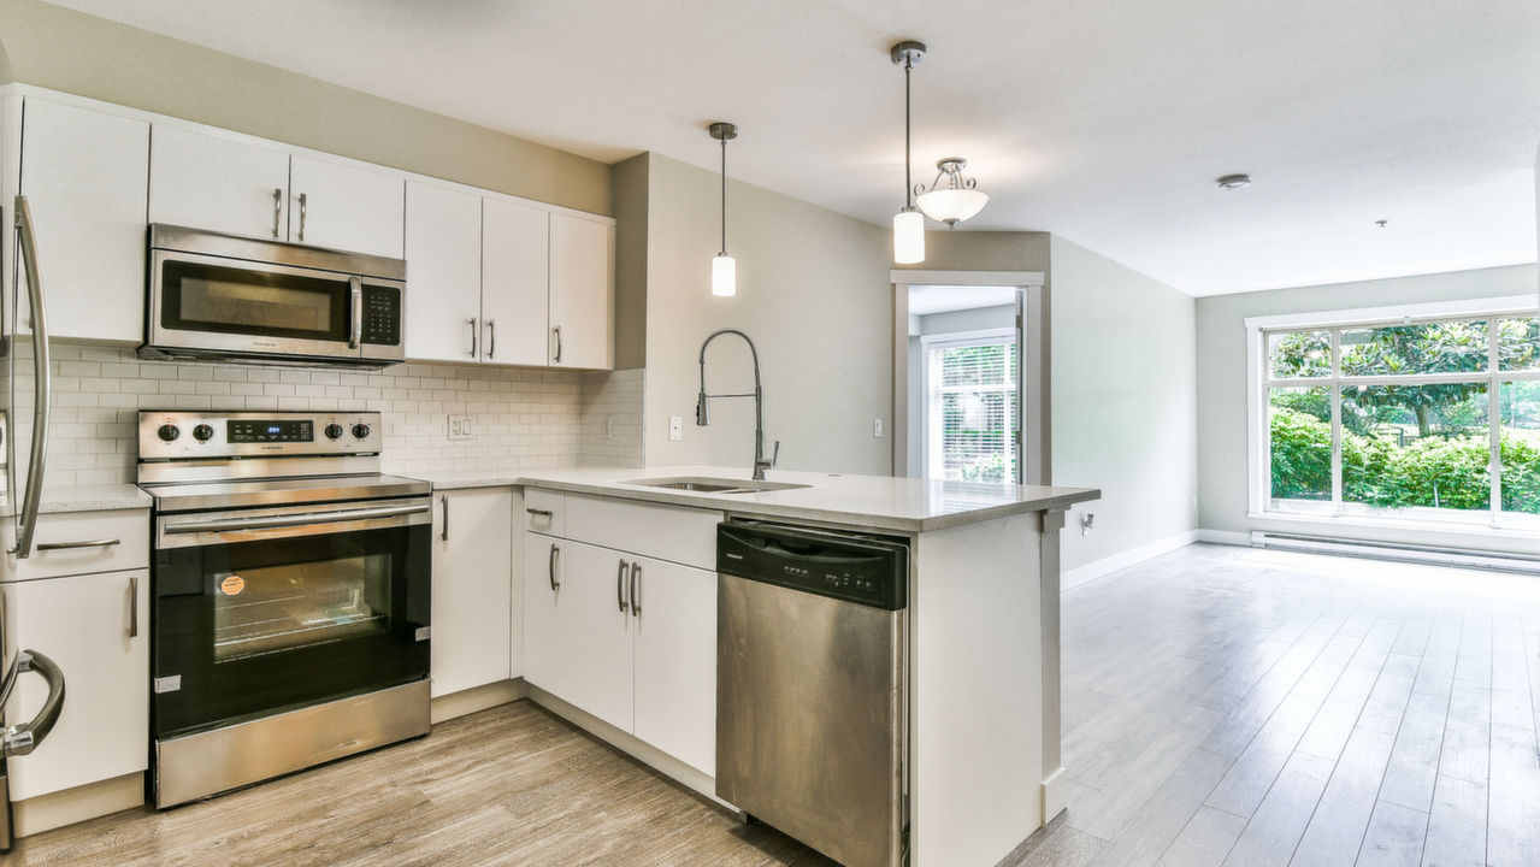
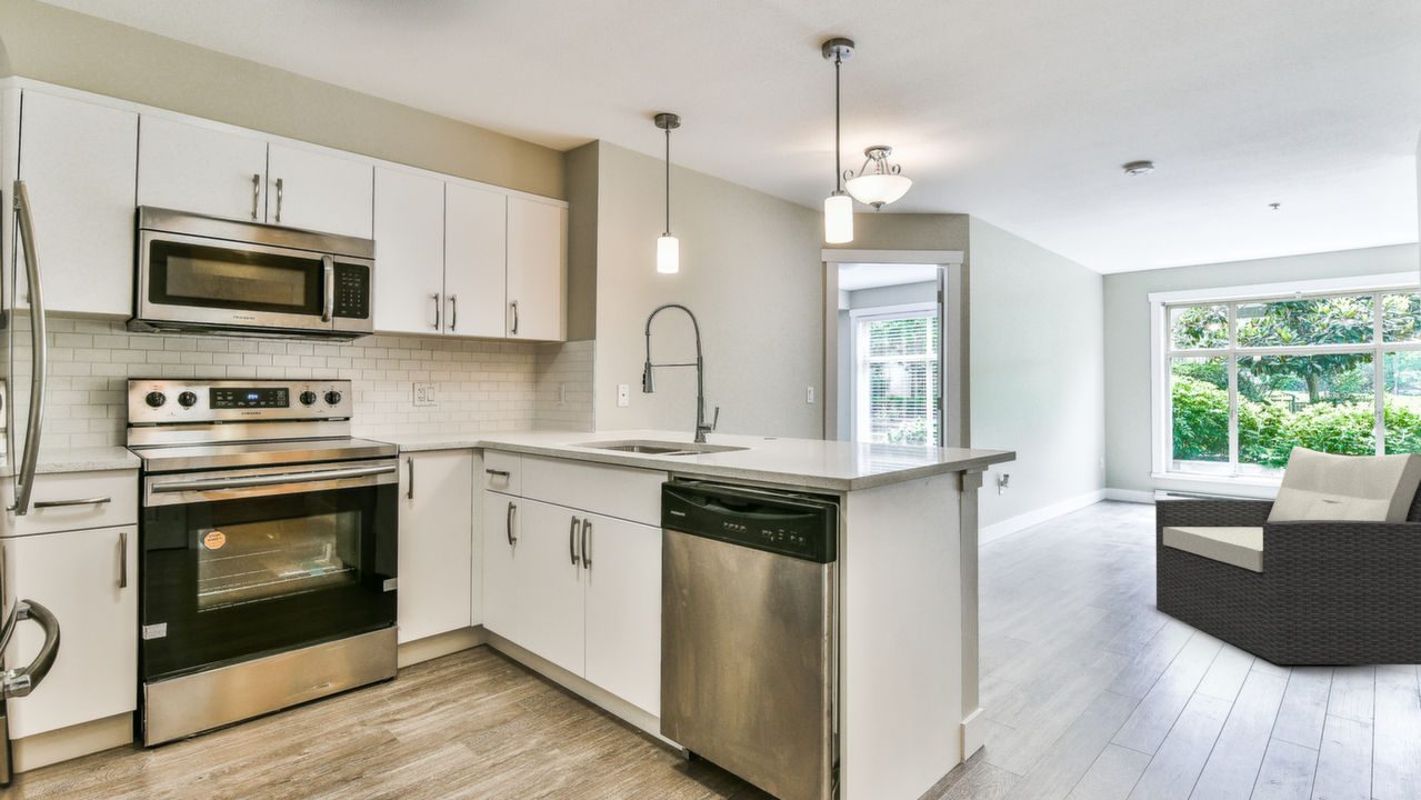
+ armchair [1154,446,1421,666]
